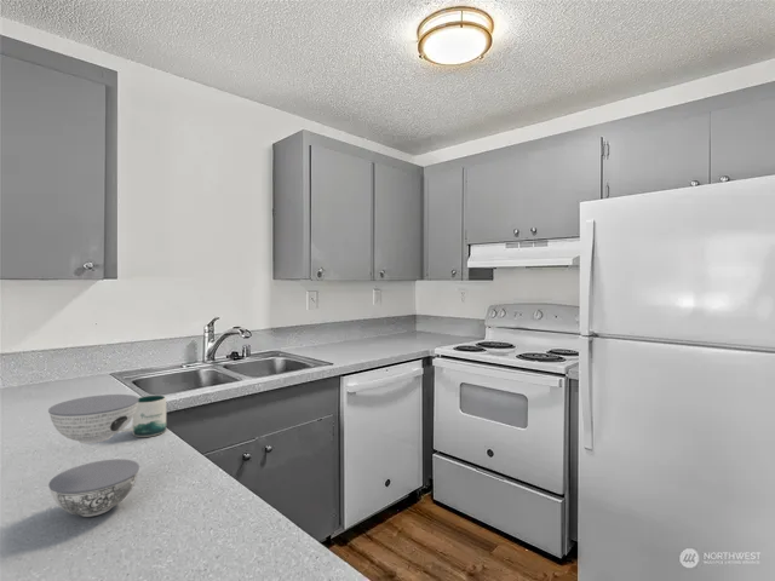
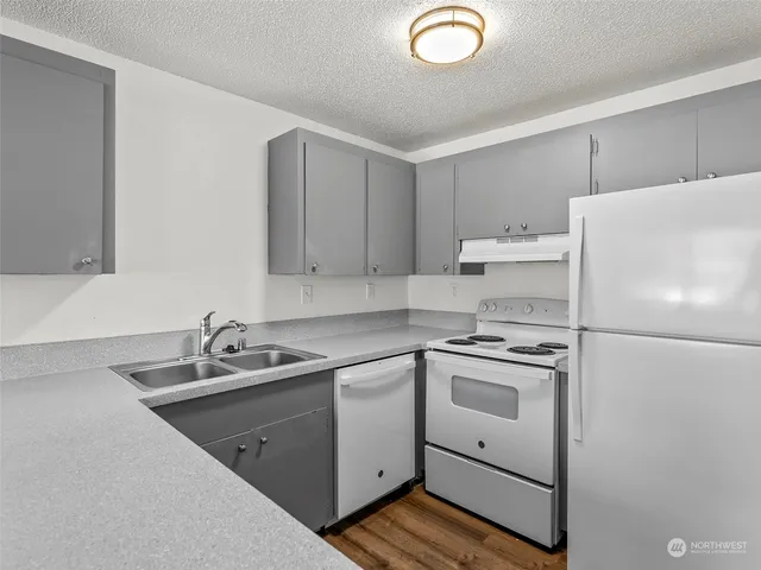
- mug [120,395,167,438]
- bowl [47,393,140,518]
